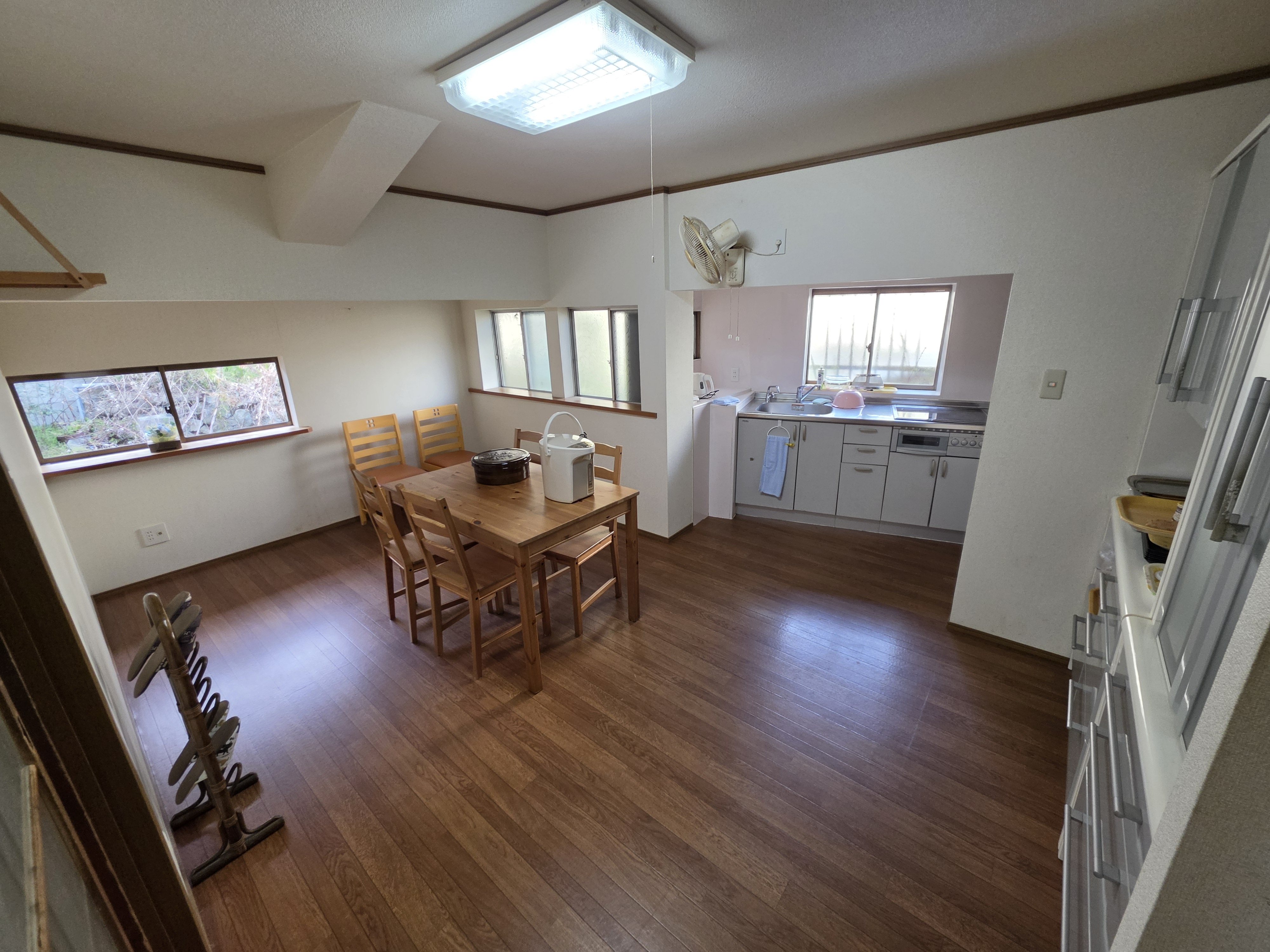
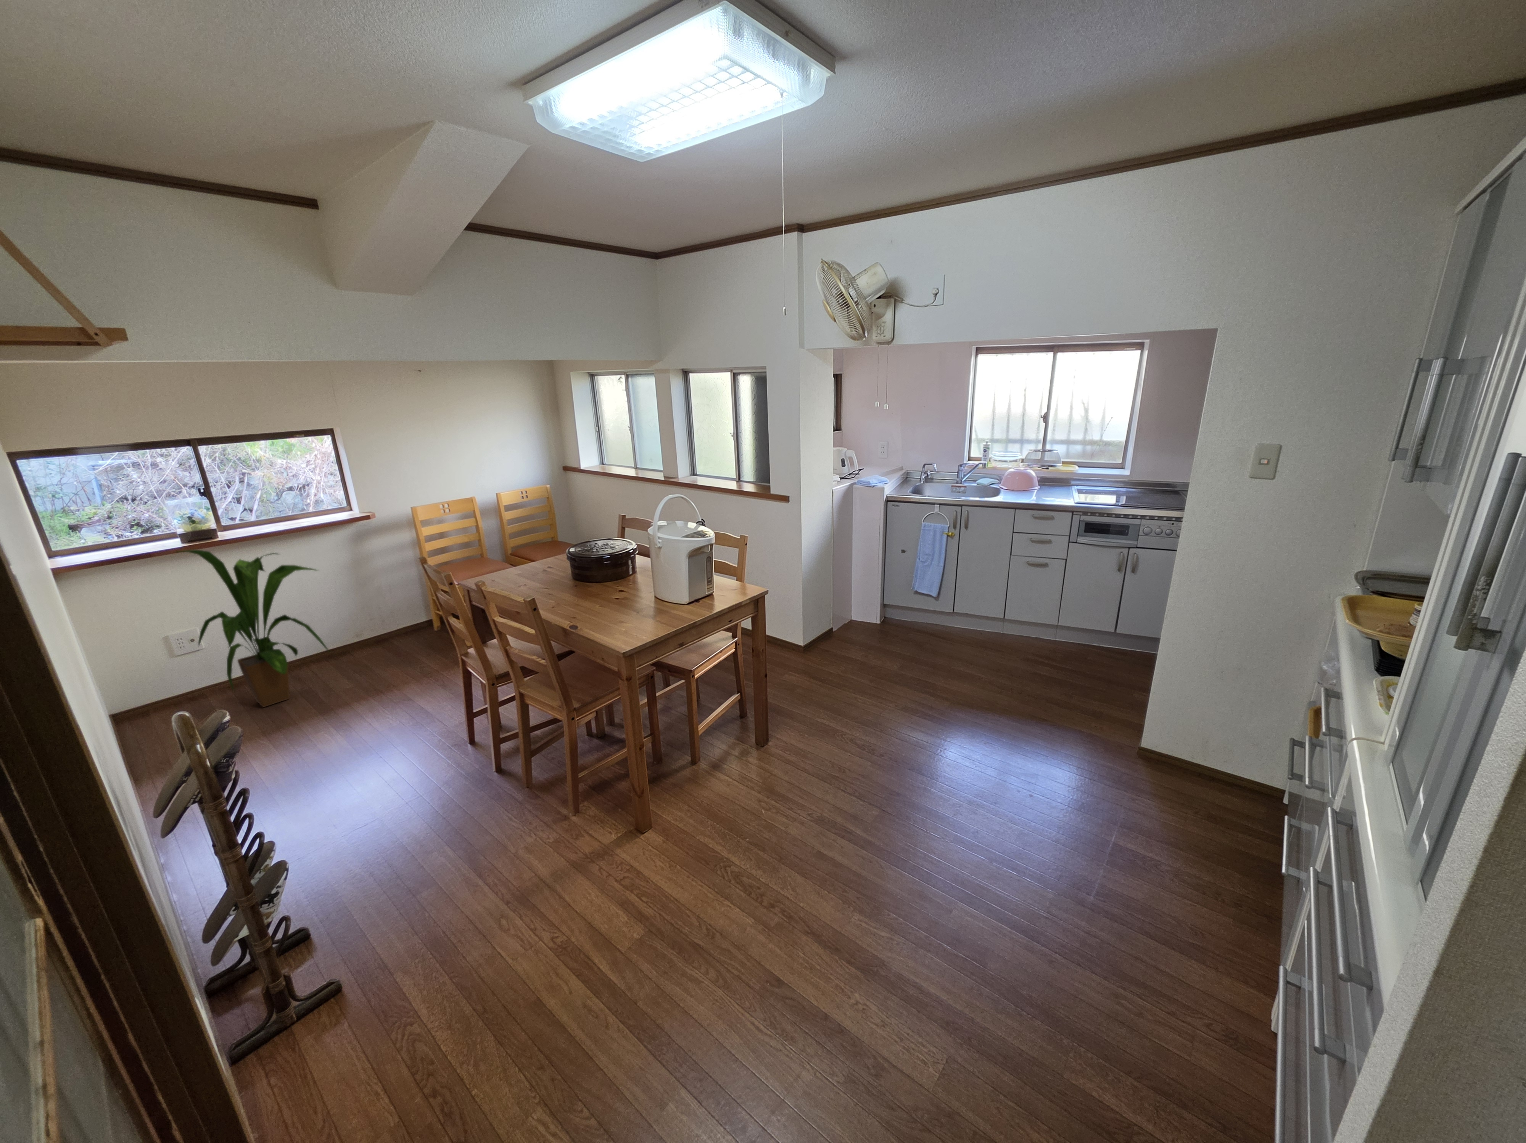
+ house plant [173,550,330,707]
